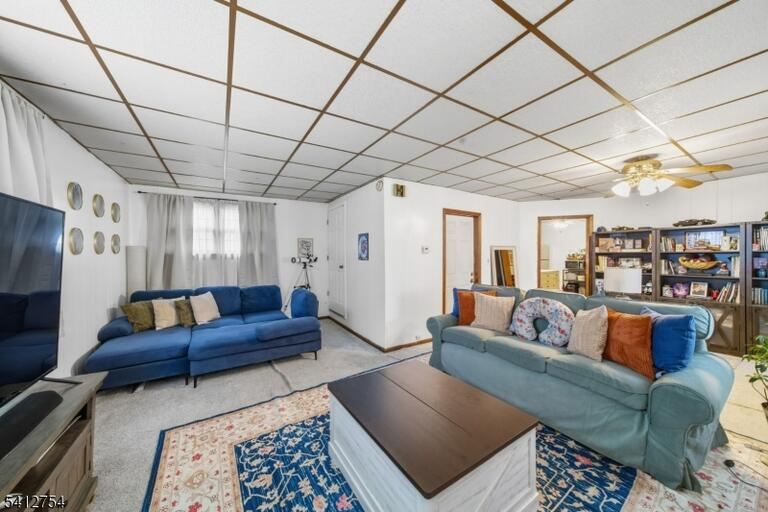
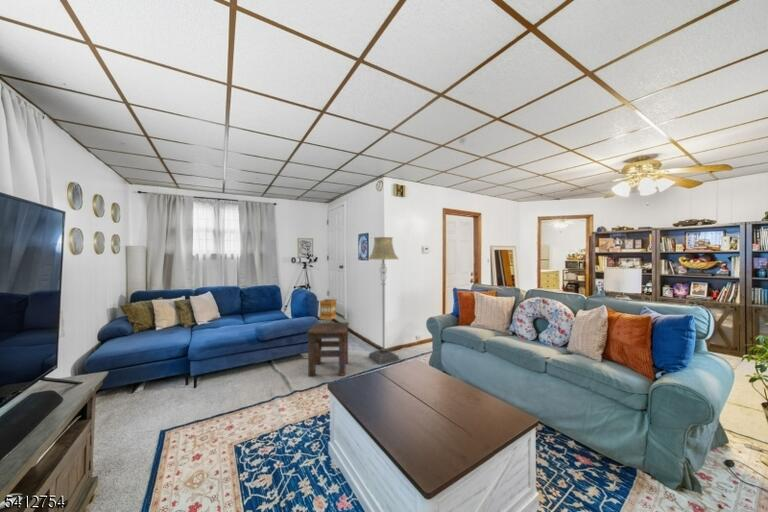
+ side table [306,321,350,377]
+ lantern [318,298,338,321]
+ floor lamp [367,236,400,365]
